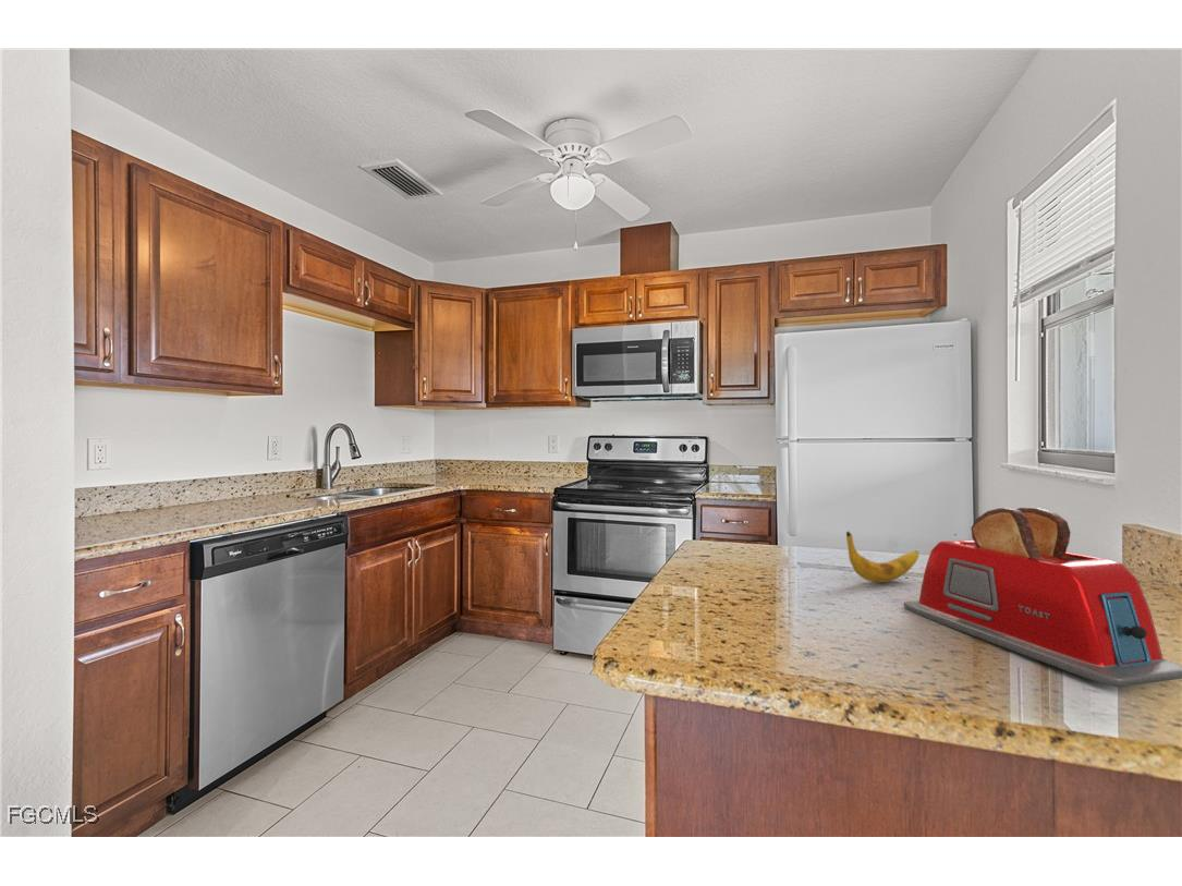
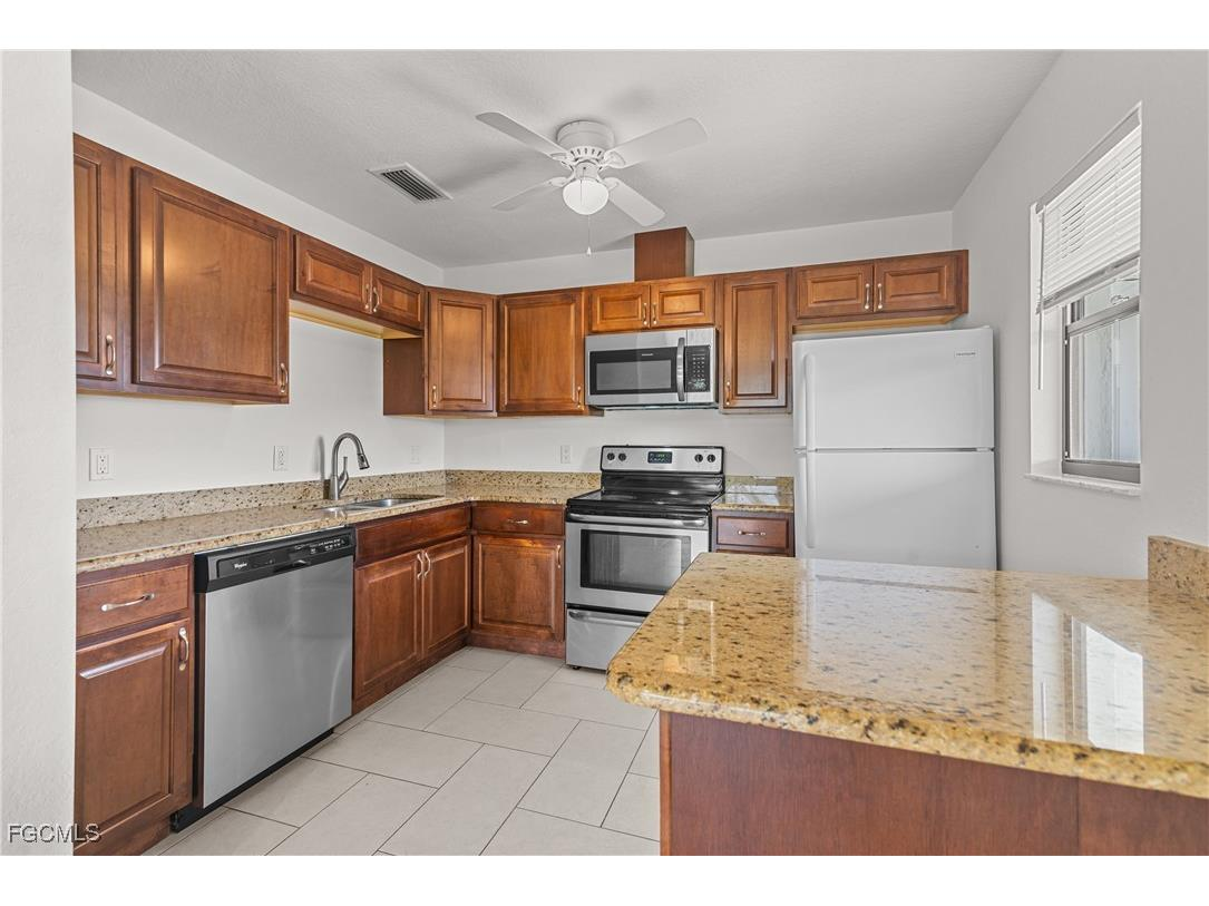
- banana [845,530,919,583]
- toaster [903,507,1182,688]
